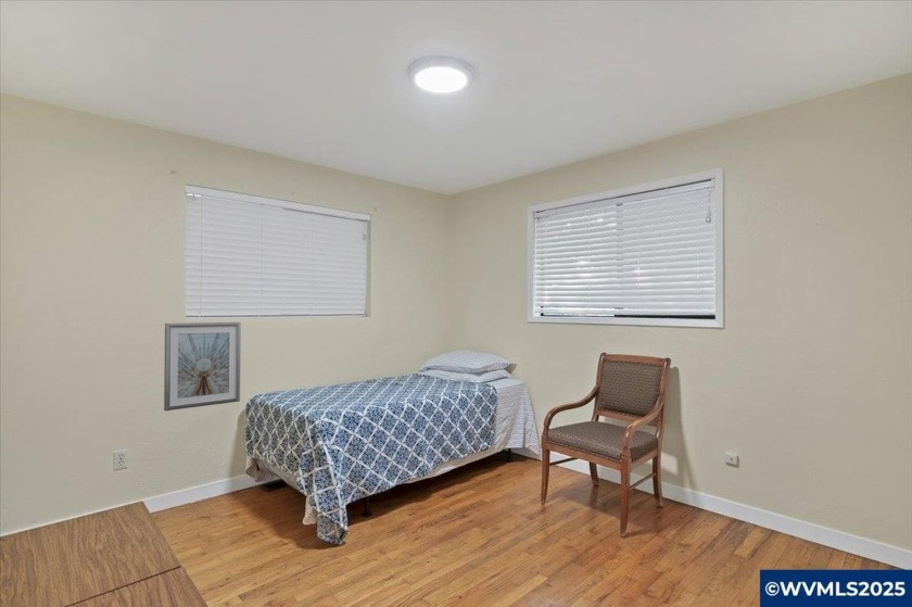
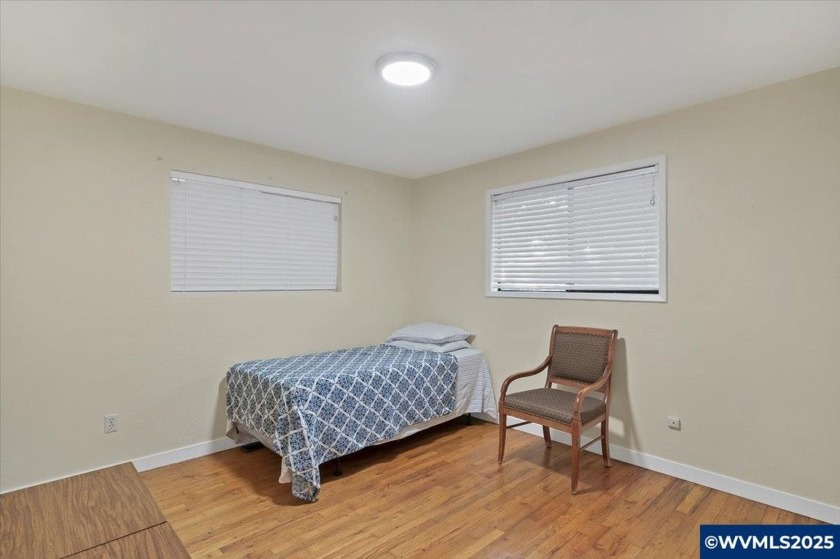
- picture frame [163,321,242,412]
